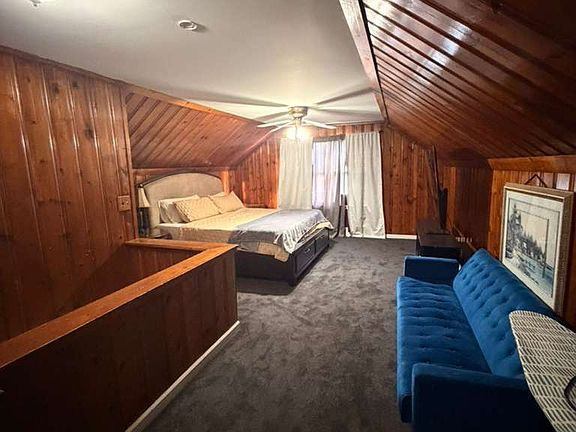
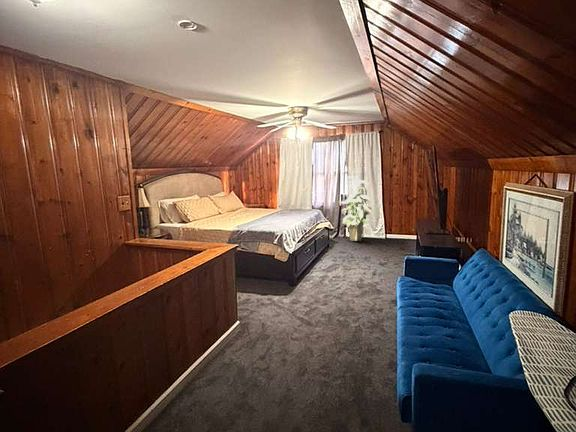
+ indoor plant [338,175,373,242]
